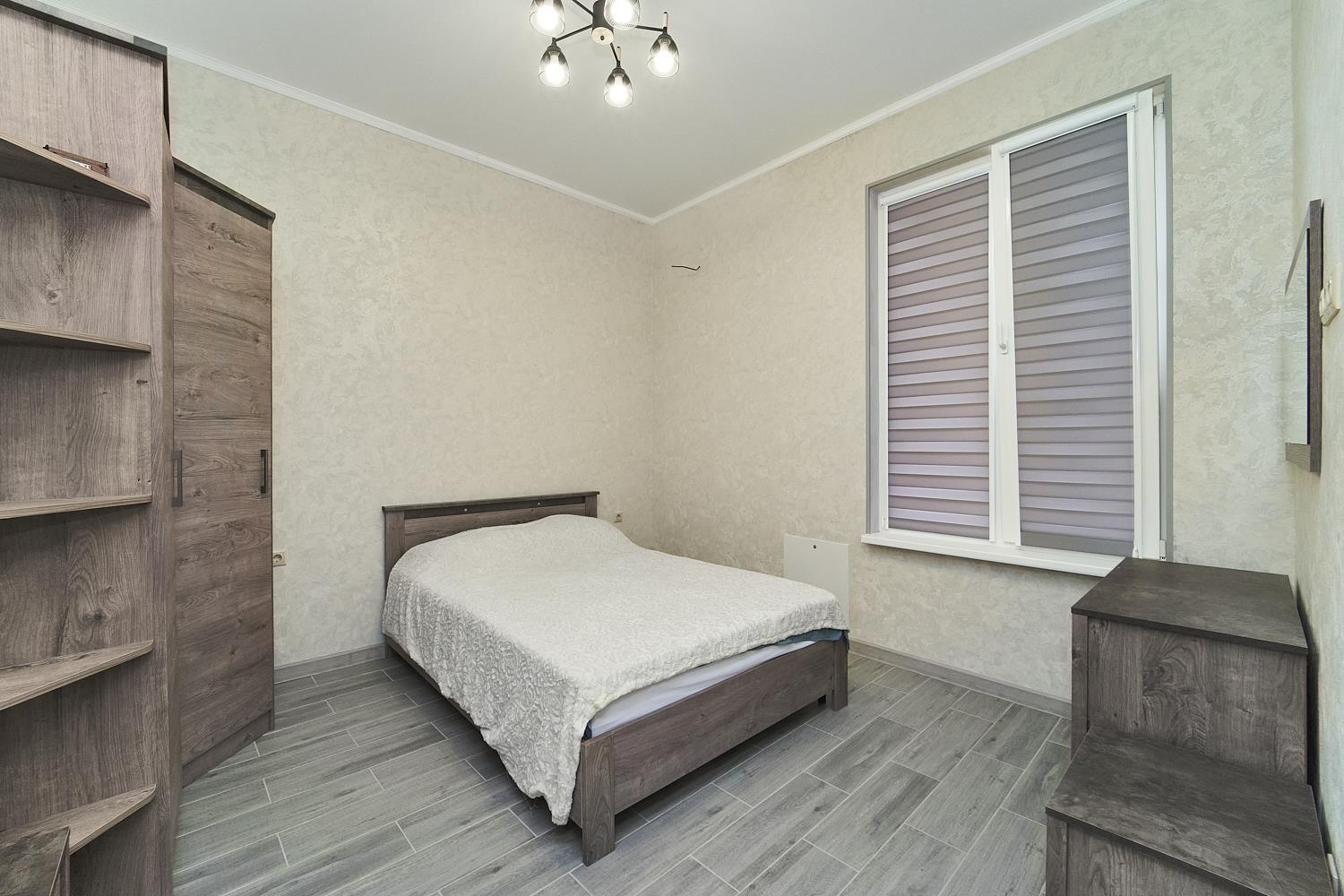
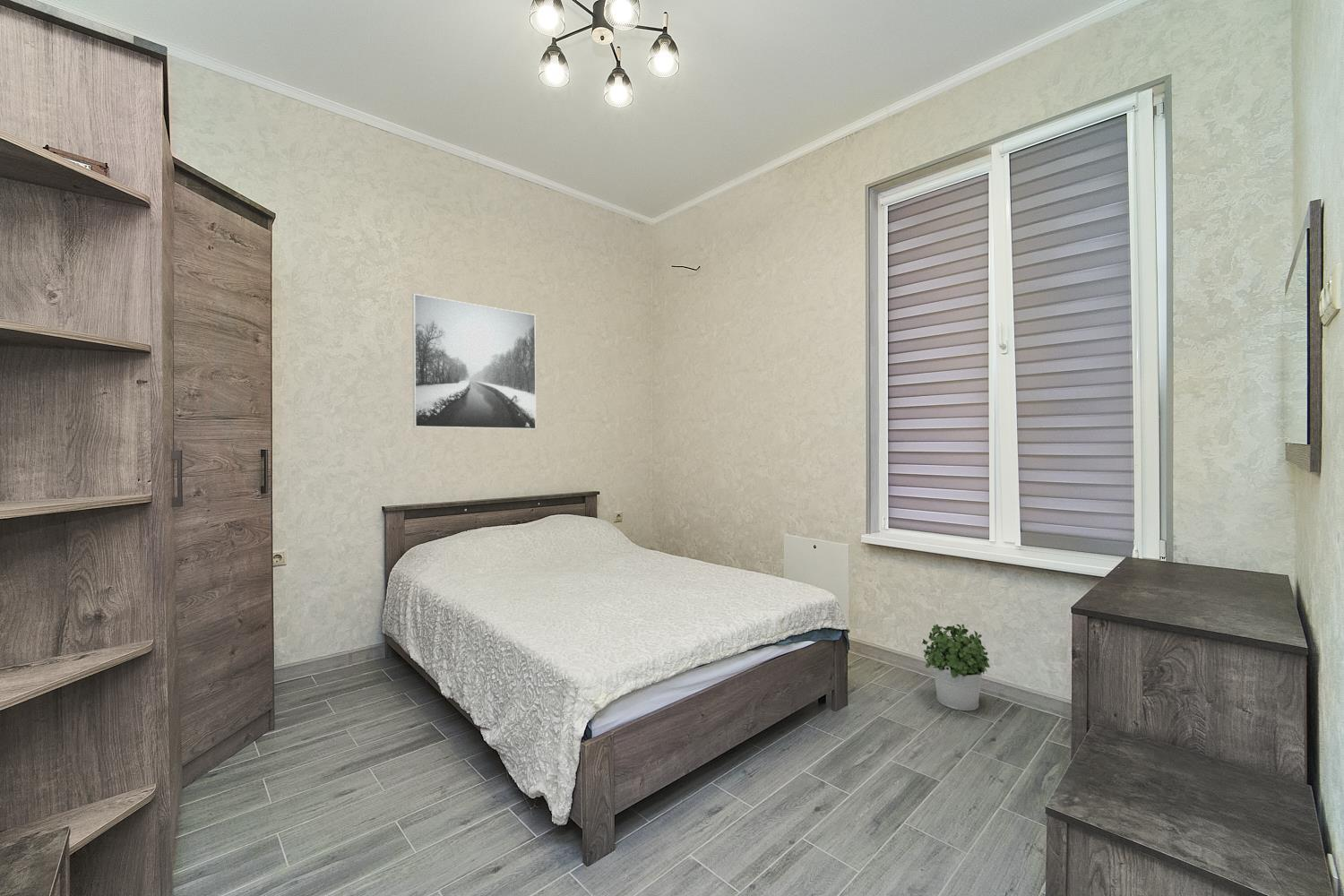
+ potted plant [921,624,991,711]
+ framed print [411,293,537,430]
